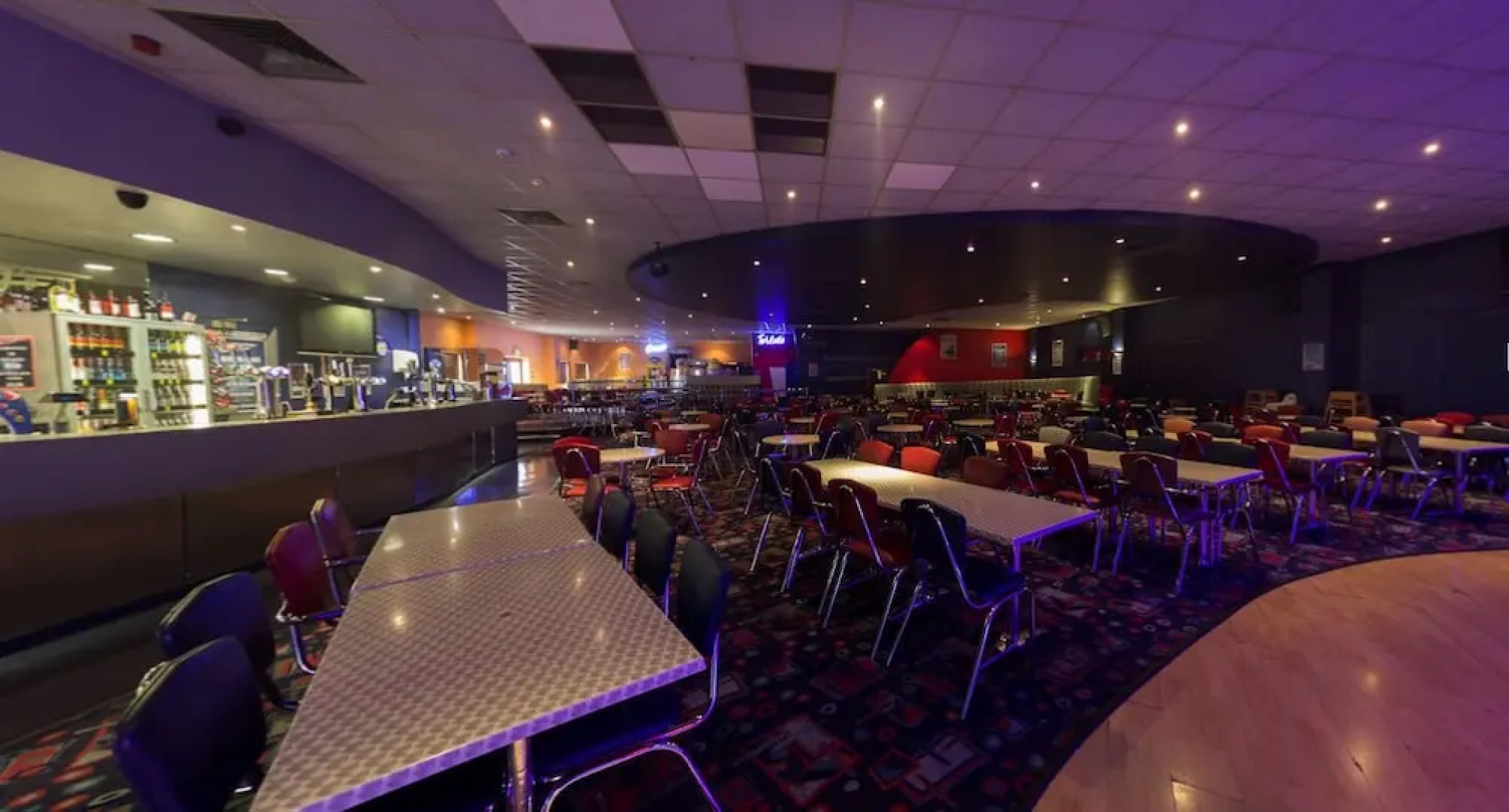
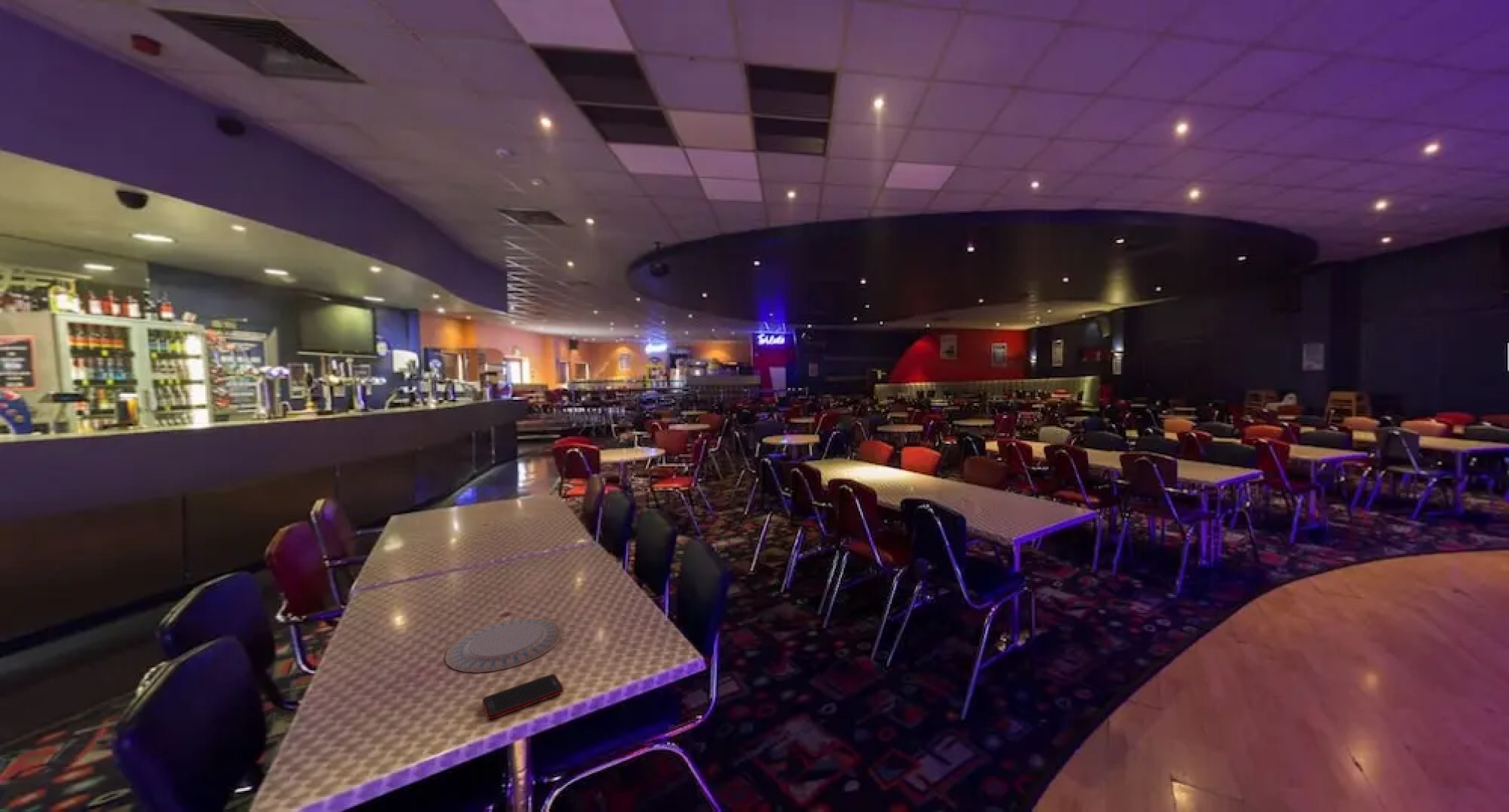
+ cell phone [481,673,565,720]
+ chinaware [444,617,563,674]
